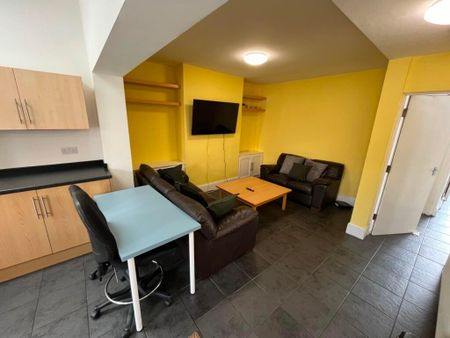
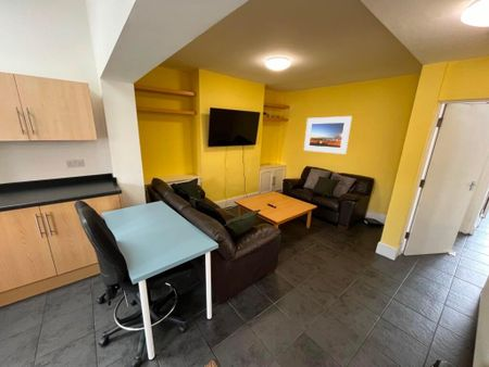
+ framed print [303,115,353,155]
